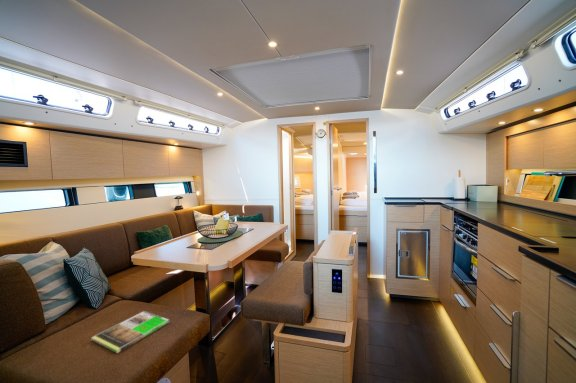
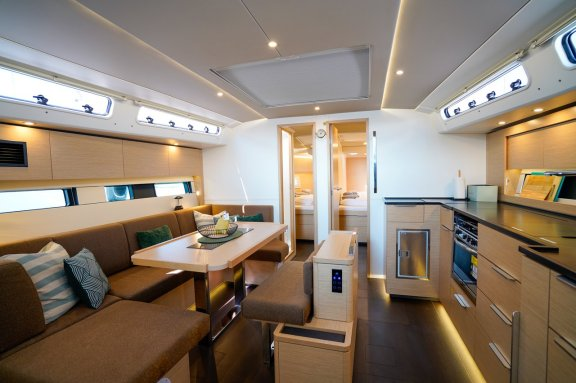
- magazine [90,310,170,354]
